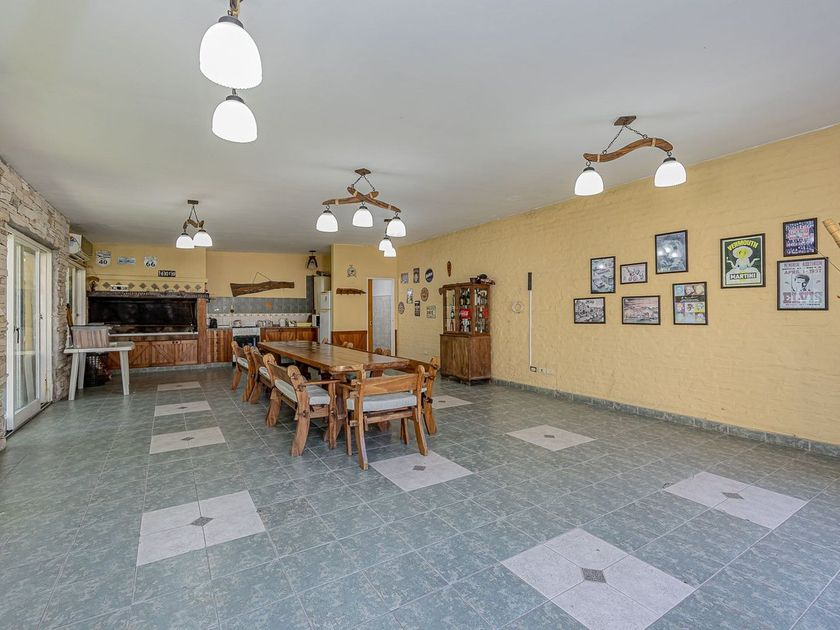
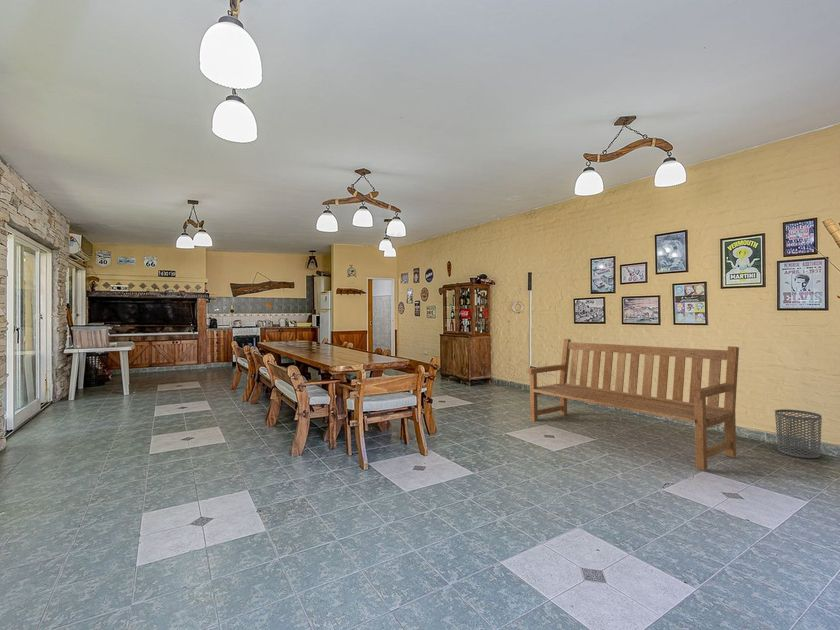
+ bench [526,338,740,471]
+ waste bin [774,408,823,459]
